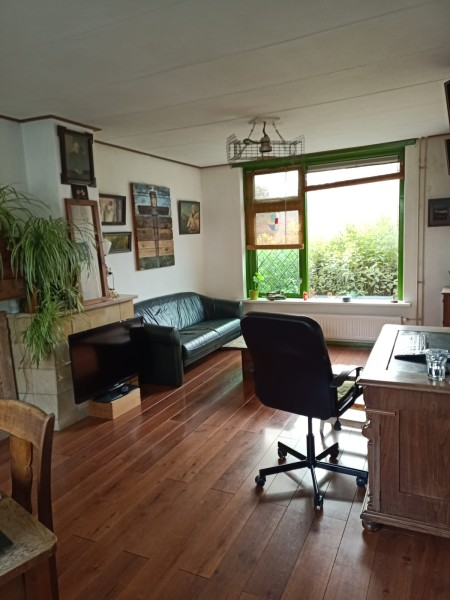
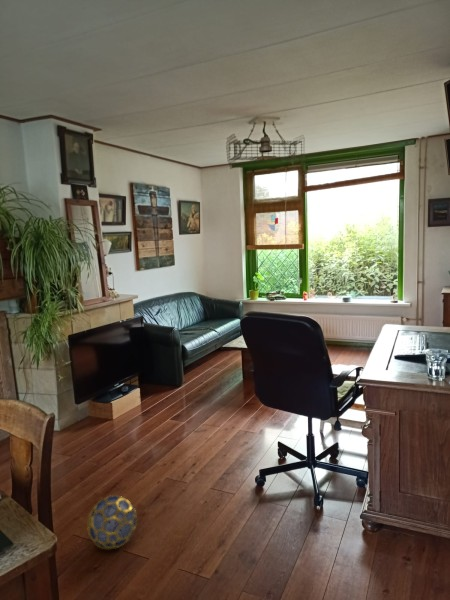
+ ball [86,494,138,550]
